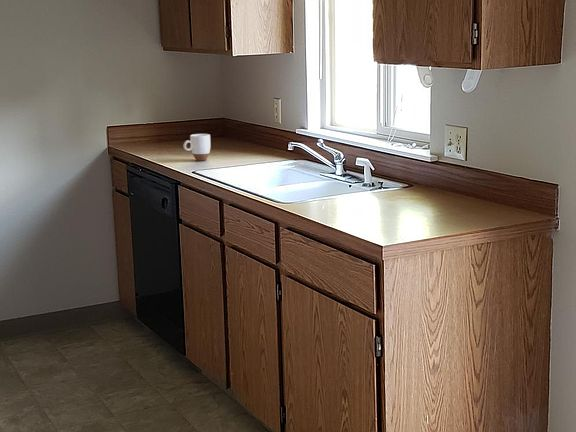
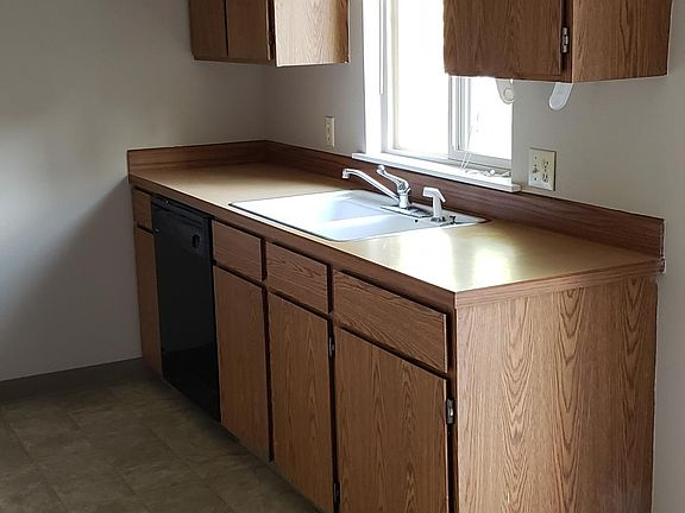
- mug [183,133,211,162]
